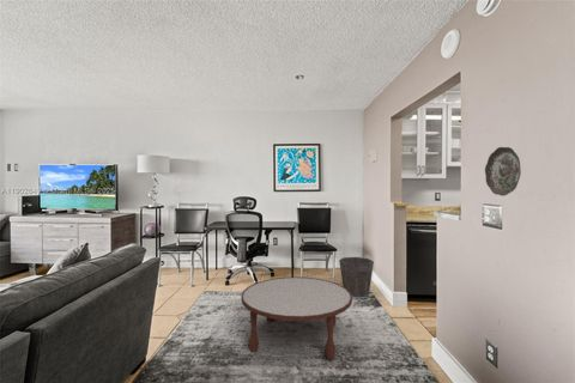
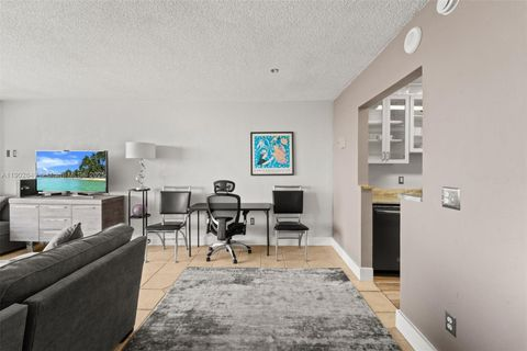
- decorative plate [484,146,522,197]
- coffee table [240,275,353,361]
- waste bin [338,256,375,298]
